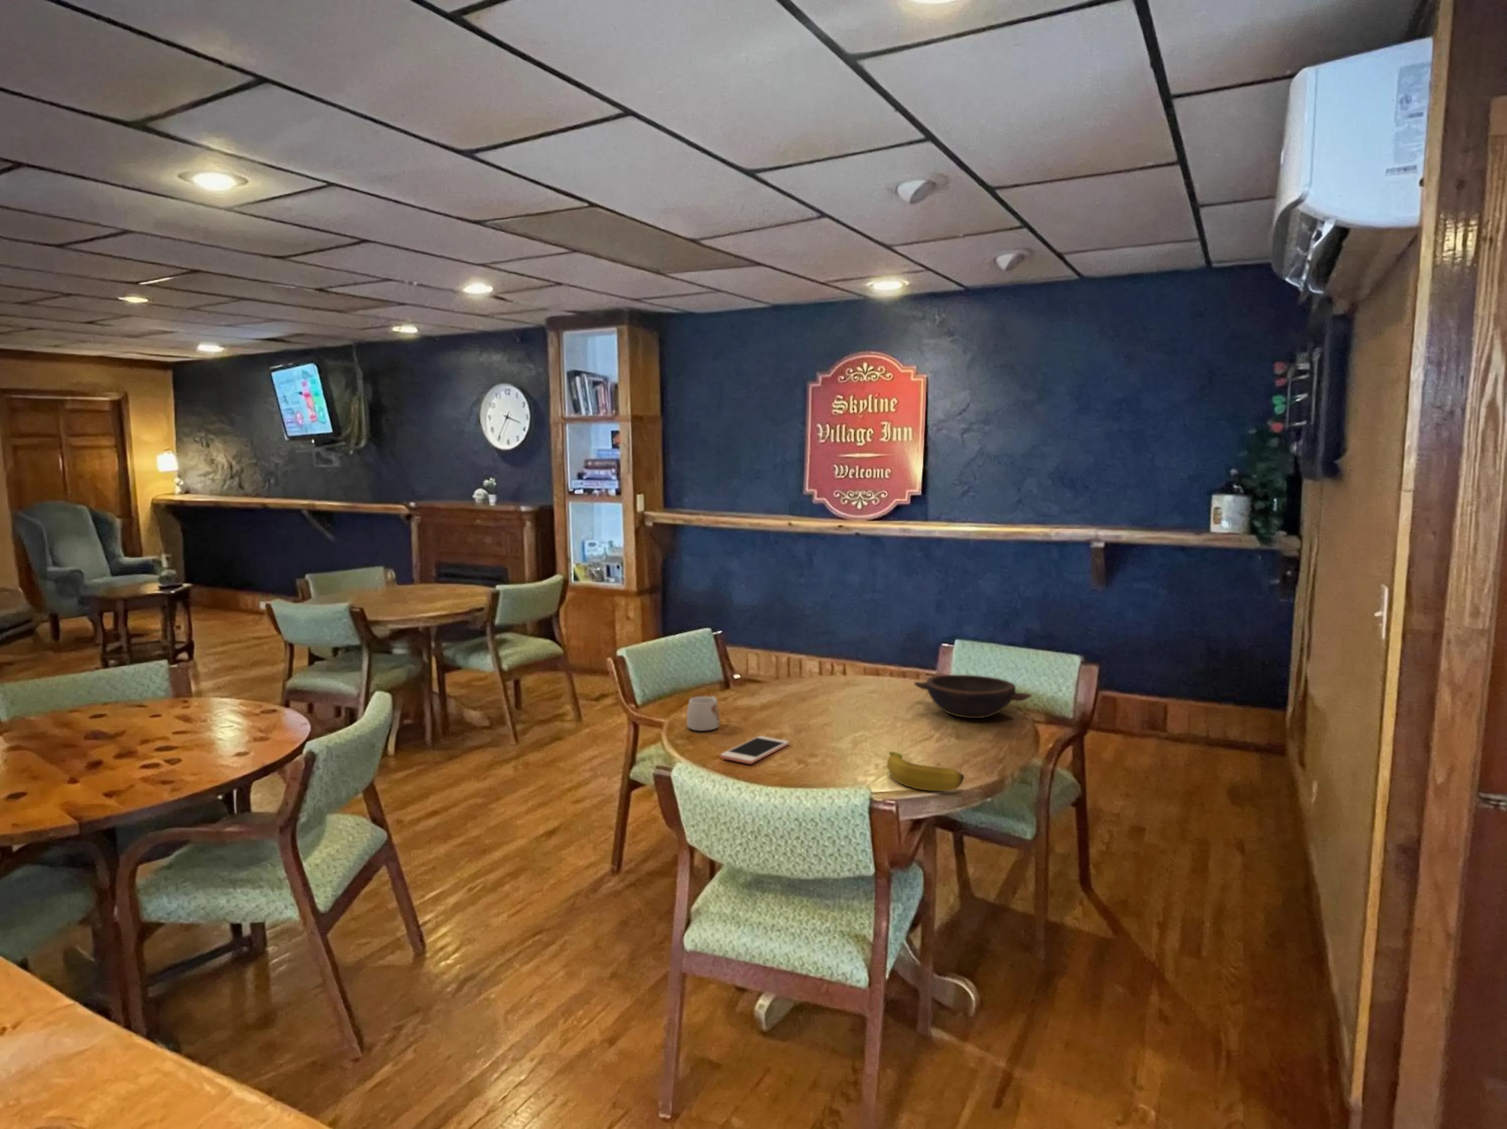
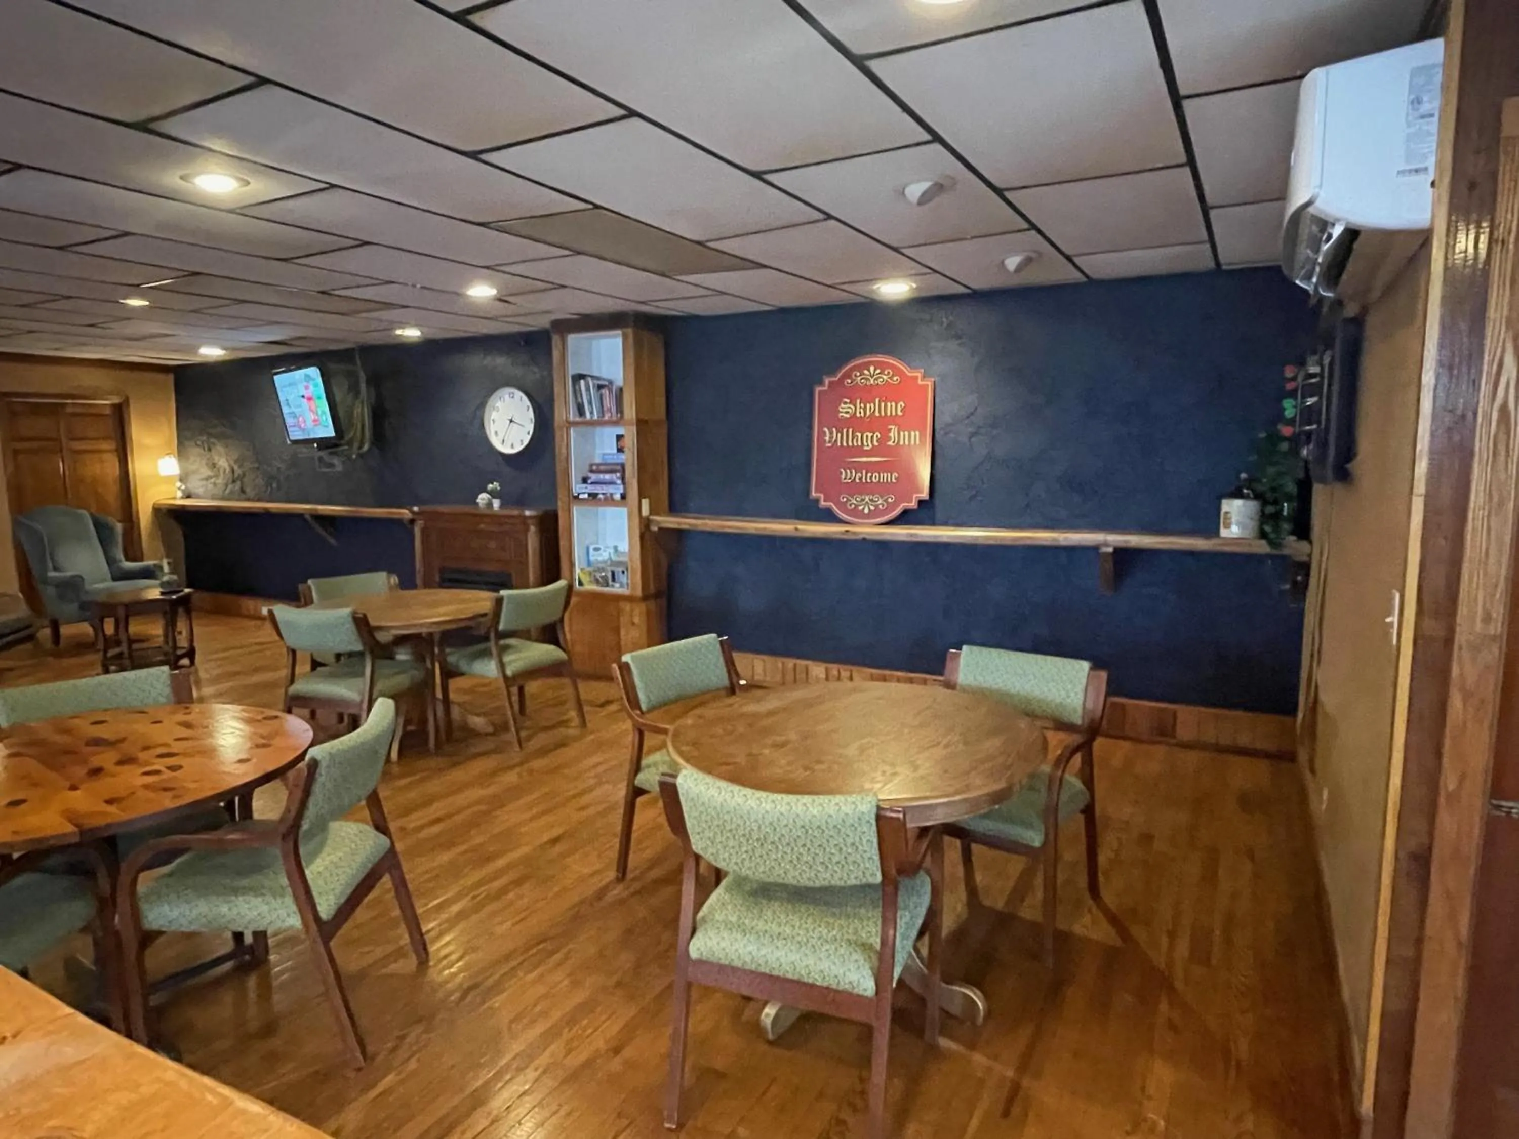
- cell phone [720,735,789,765]
- banana [886,751,965,791]
- mug [686,695,720,731]
- bowl [914,675,1032,719]
